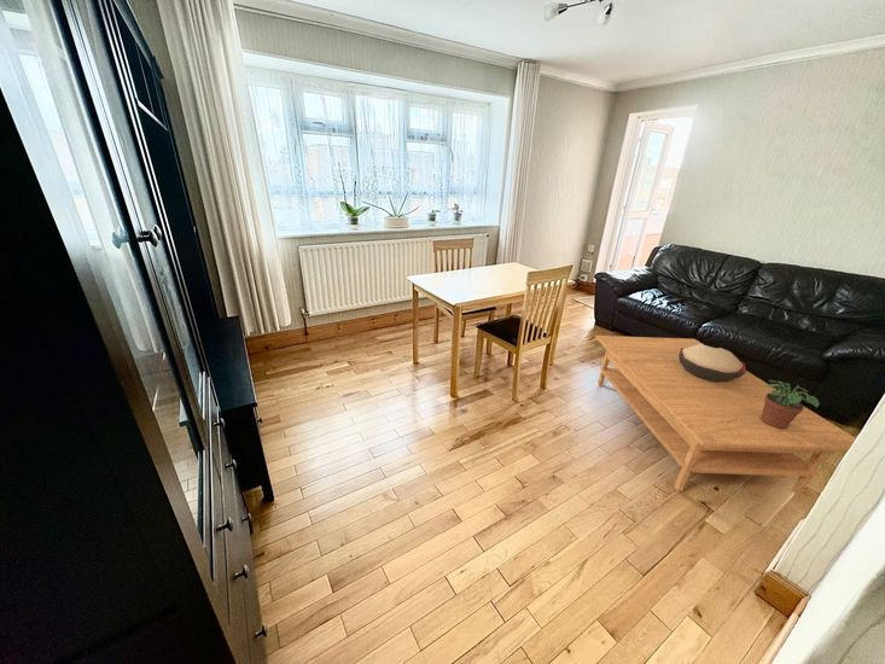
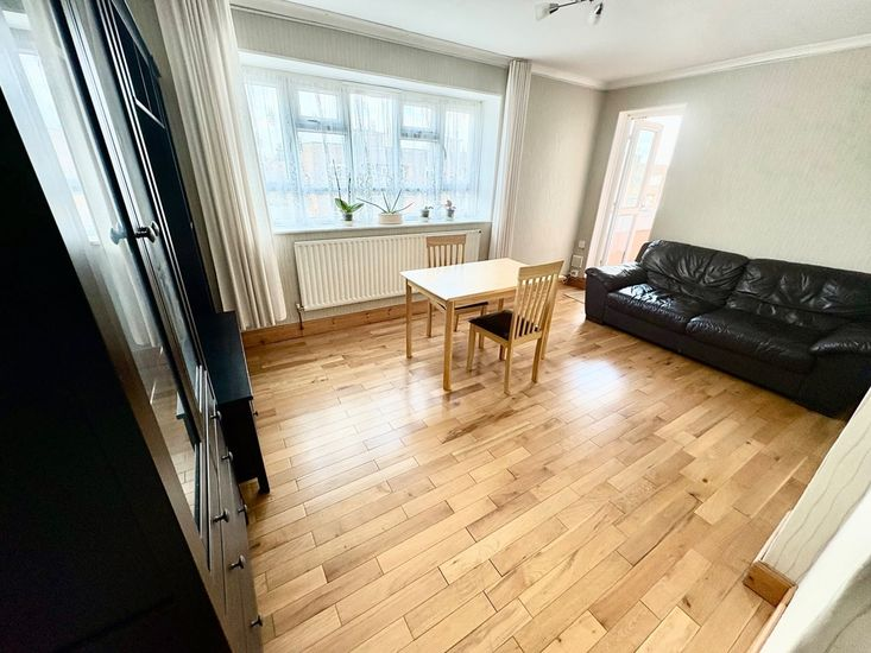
- potted plant [761,379,820,429]
- decorative bowl [679,343,747,383]
- coffee table [594,334,856,496]
